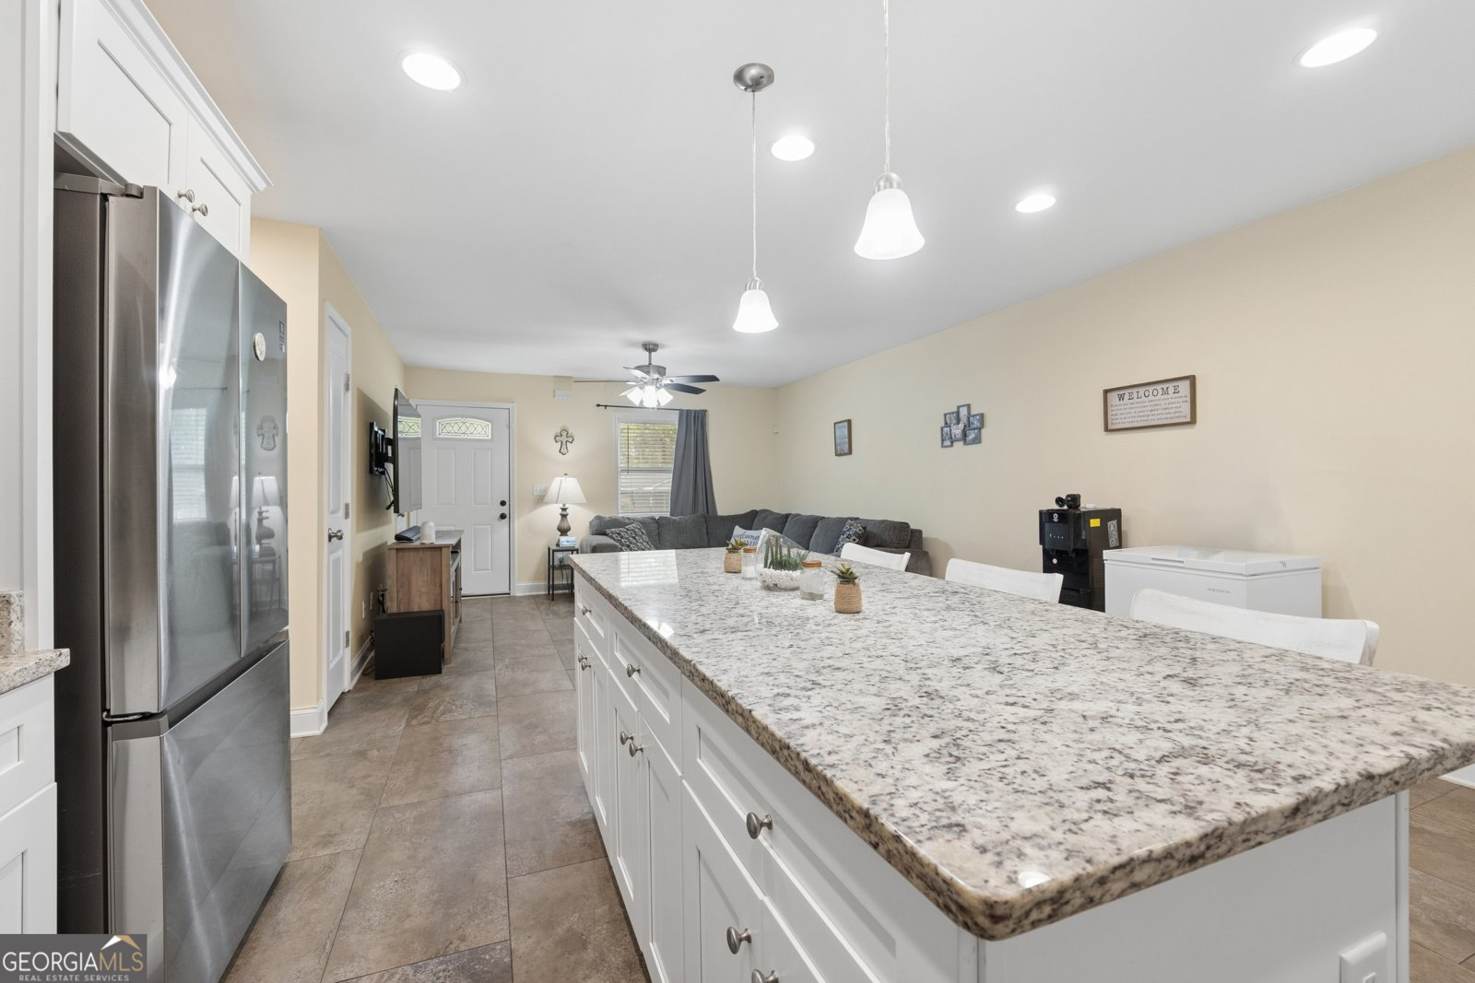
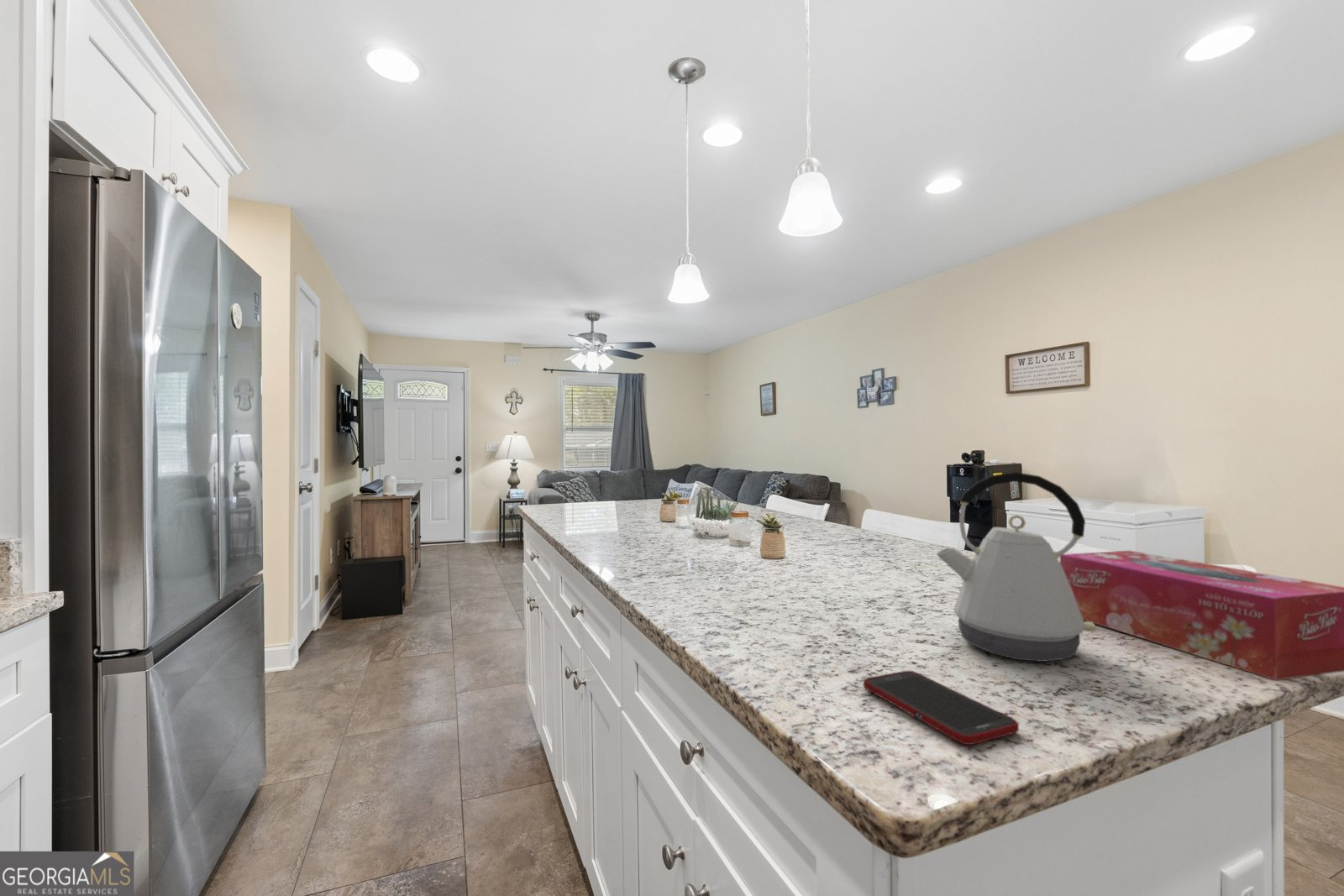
+ tissue box [1059,550,1344,681]
+ cell phone [863,670,1020,746]
+ kettle [935,471,1098,663]
